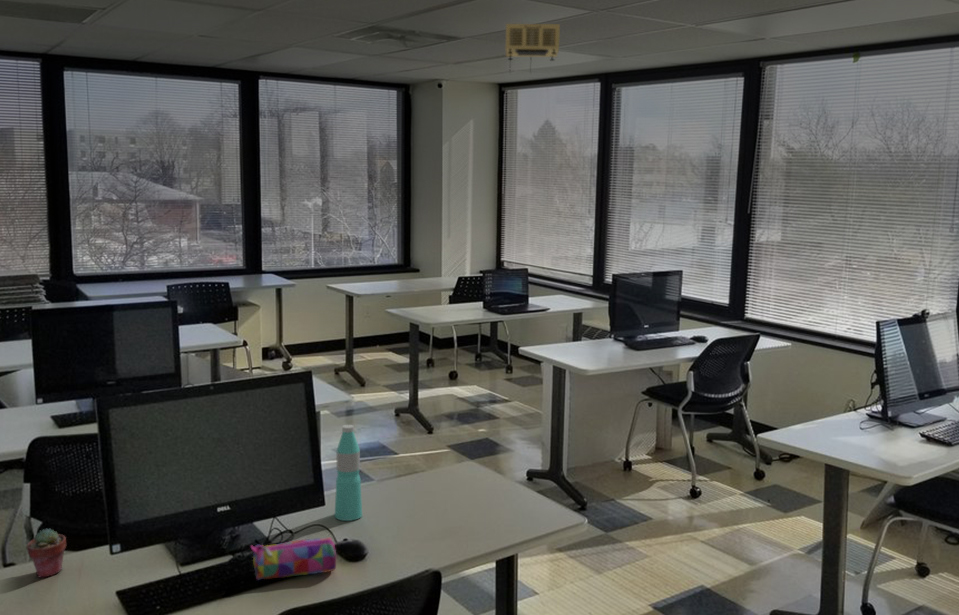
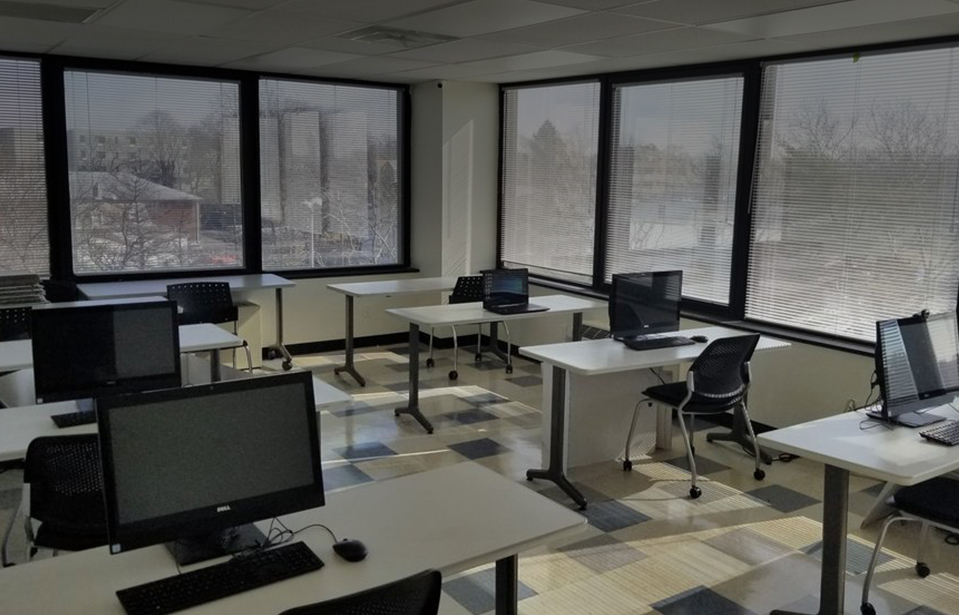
- pencil case [250,536,337,581]
- potted succulent [26,528,67,579]
- projector [504,23,561,75]
- water bottle [334,424,363,522]
